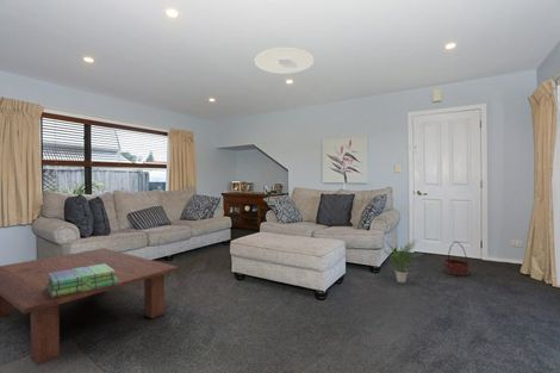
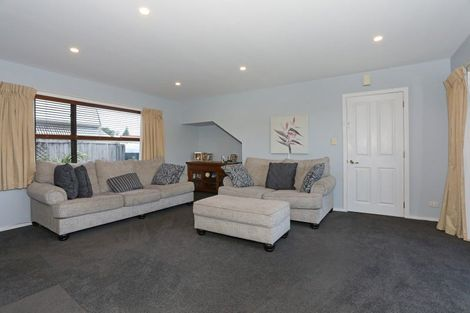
- ceiling light [254,46,315,75]
- potted plant [380,238,425,284]
- stack of books [45,263,118,298]
- coffee table [0,247,180,367]
- basket [442,241,472,276]
